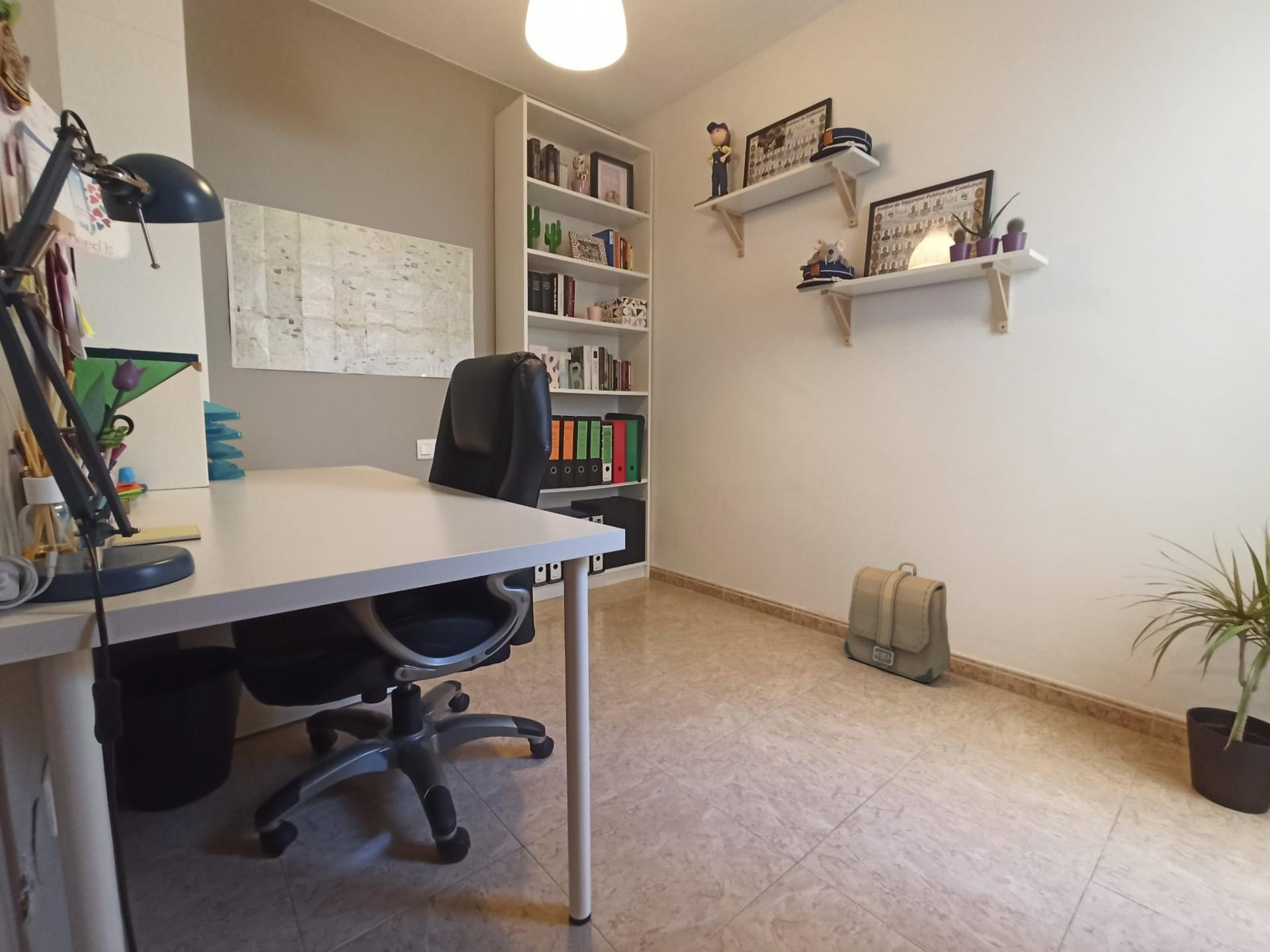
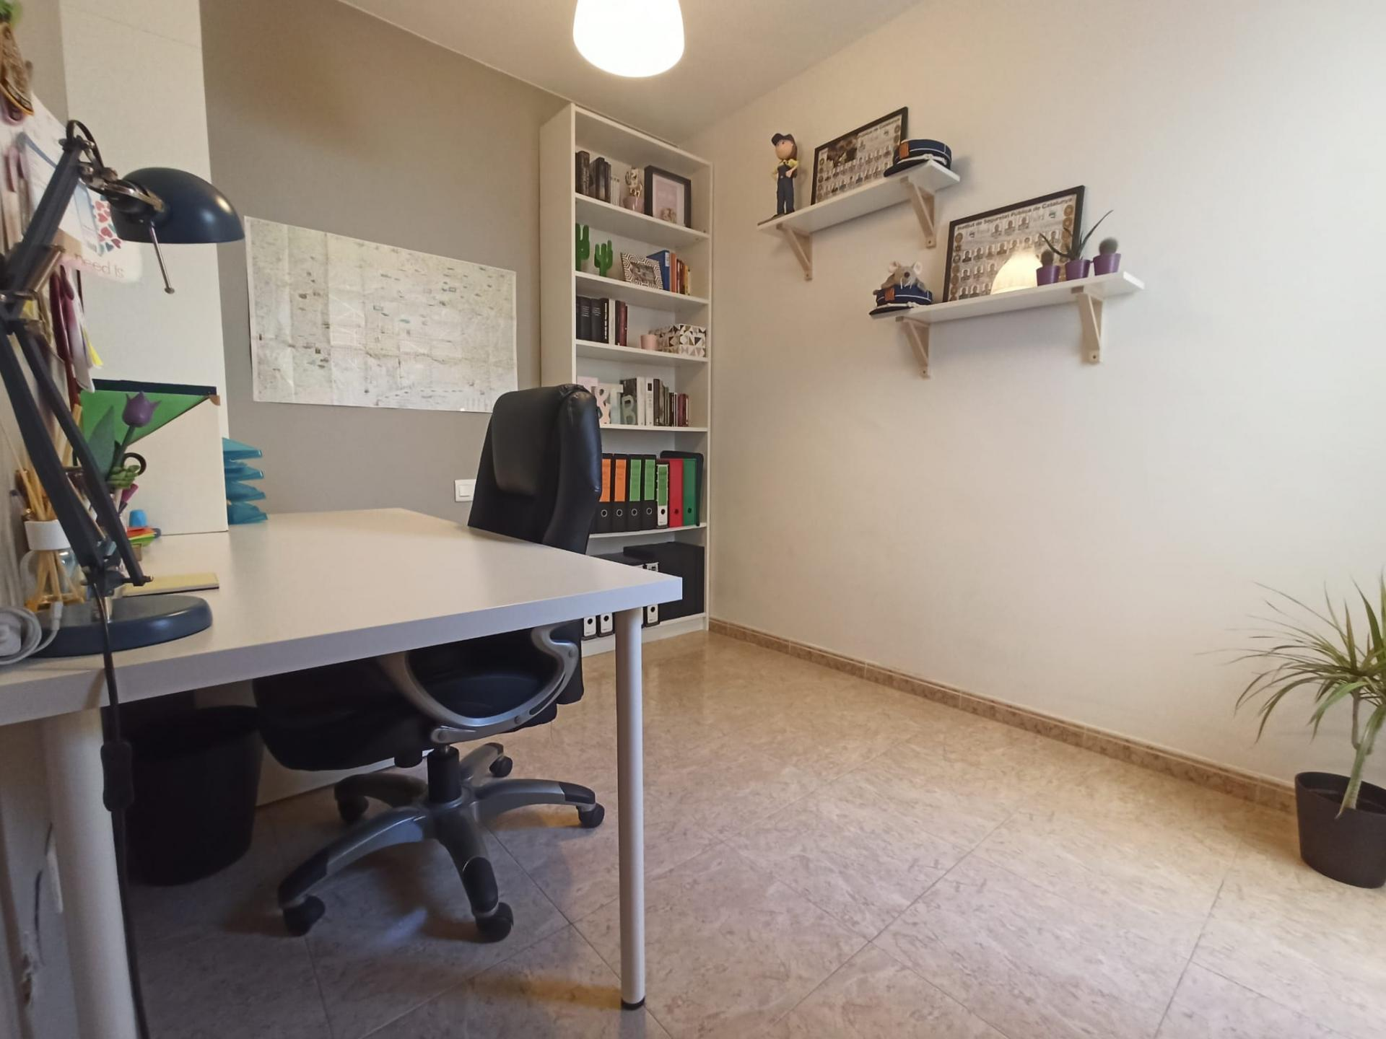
- backpack [843,561,951,683]
